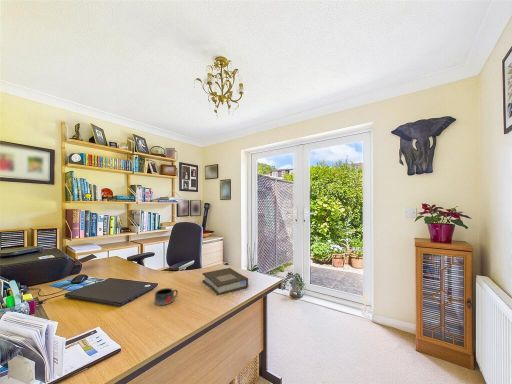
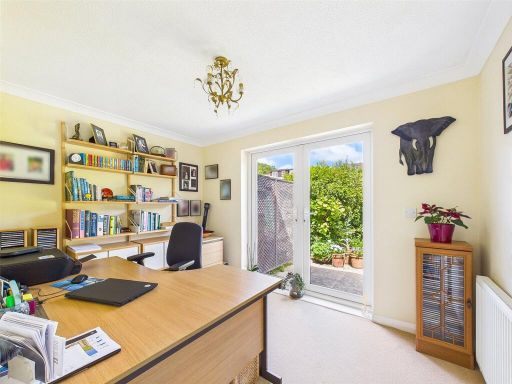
- mug [154,287,179,306]
- book [201,267,249,296]
